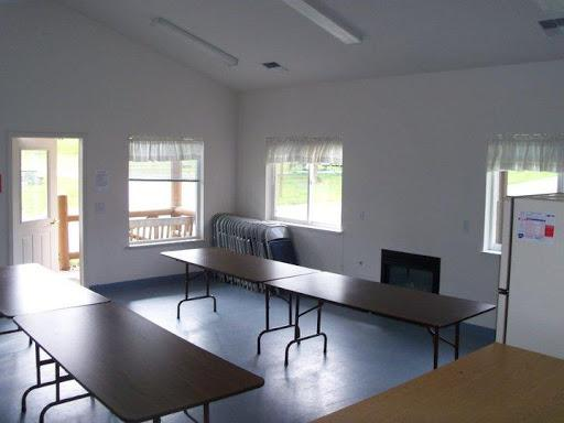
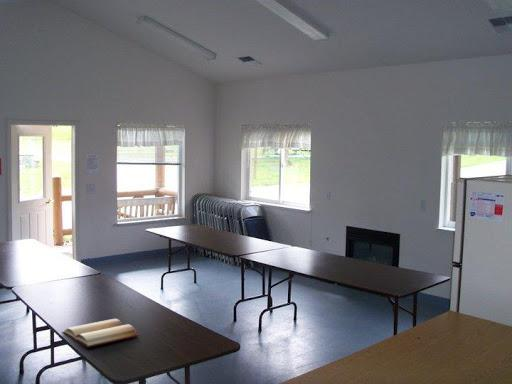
+ bible [61,318,140,349]
